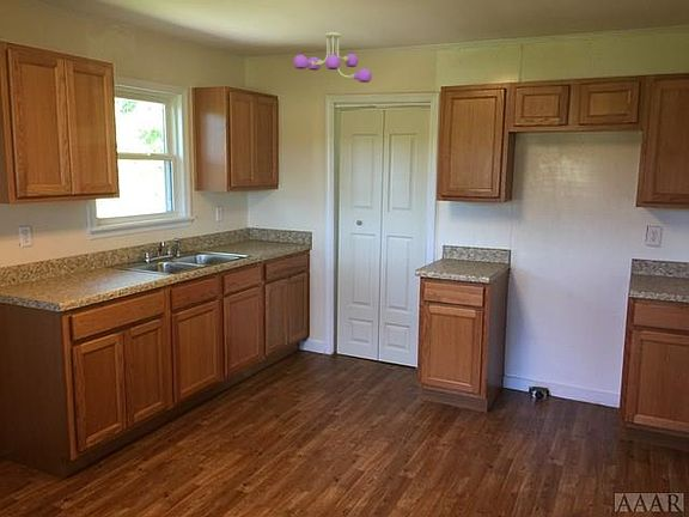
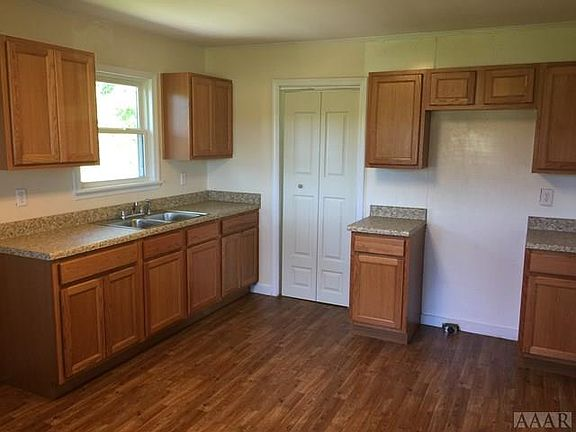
- ceiling light fixture [292,31,373,84]
